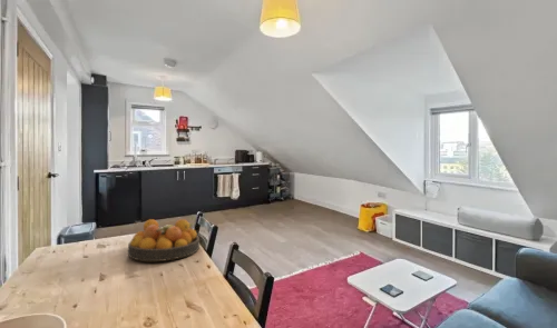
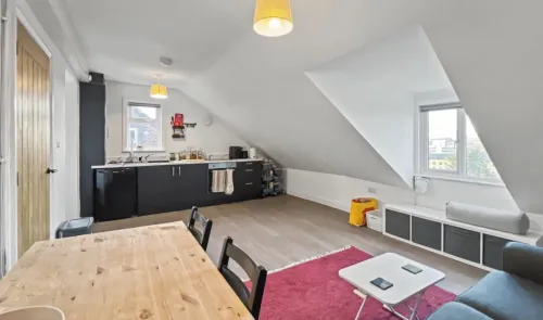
- fruit bowl [127,218,201,262]
